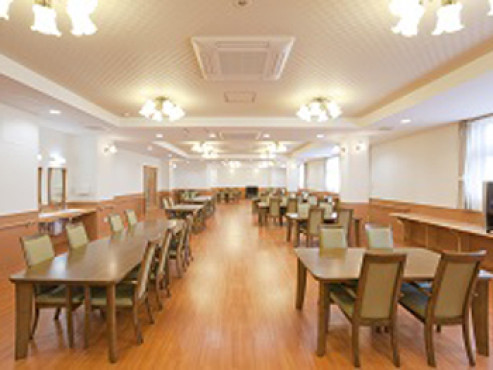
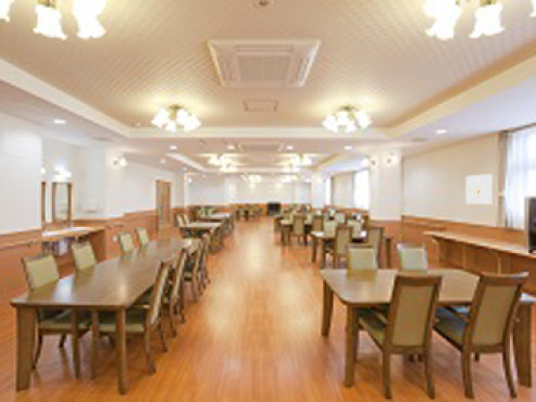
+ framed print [464,173,494,205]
